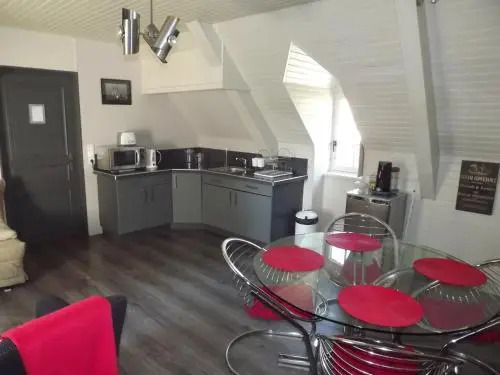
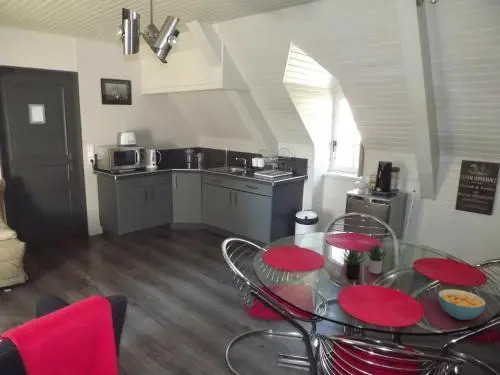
+ succulent plant [339,241,389,279]
+ cereal bowl [438,288,487,321]
